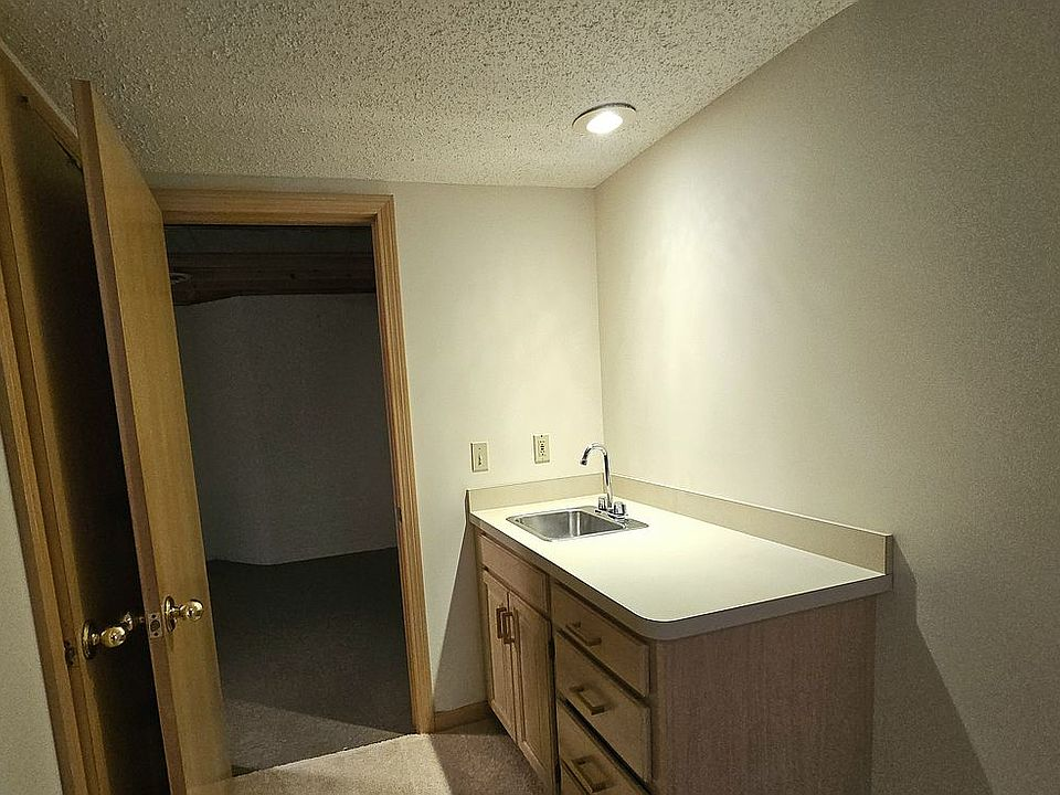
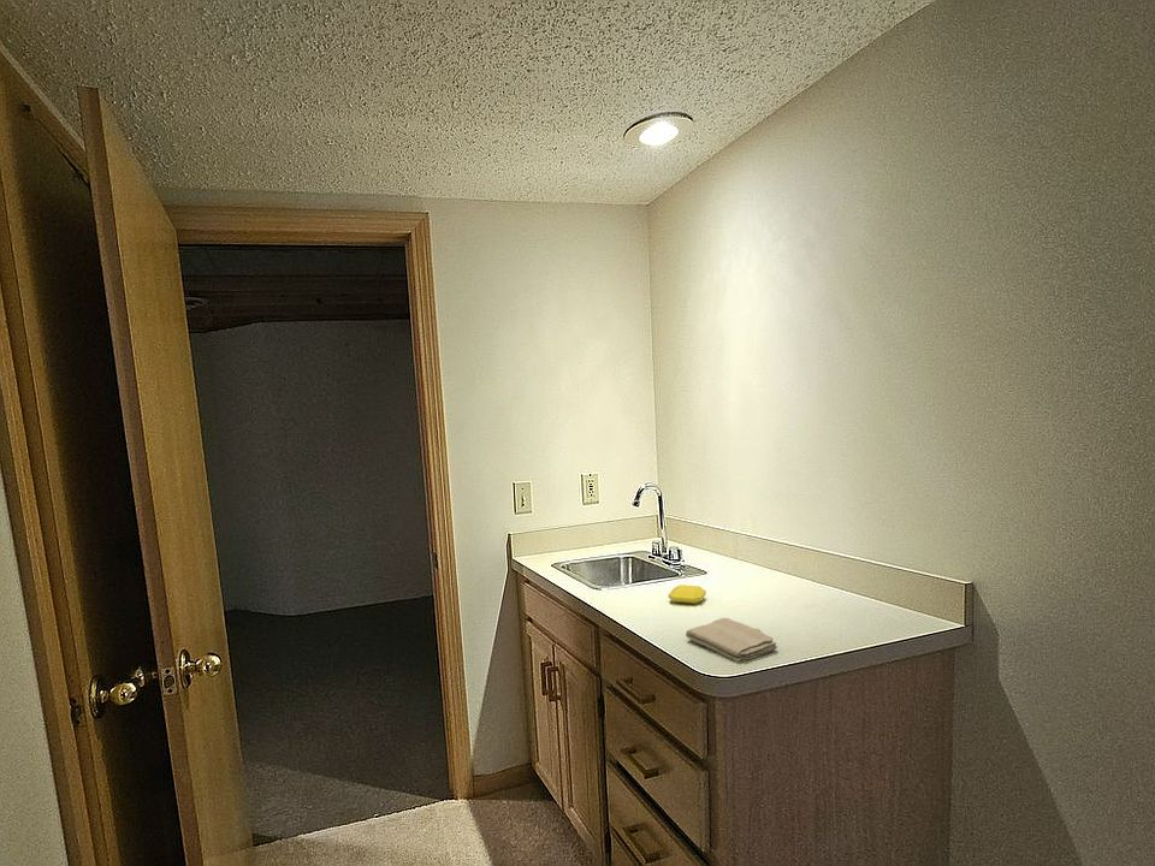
+ soap bar [668,583,707,605]
+ washcloth [685,617,778,664]
